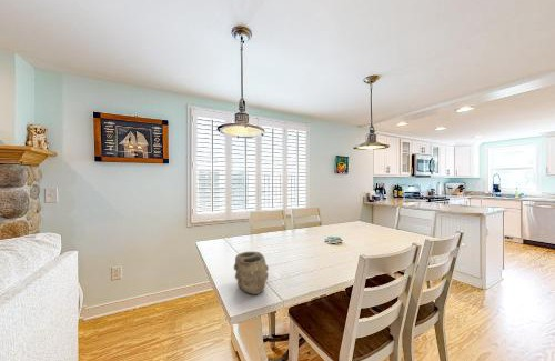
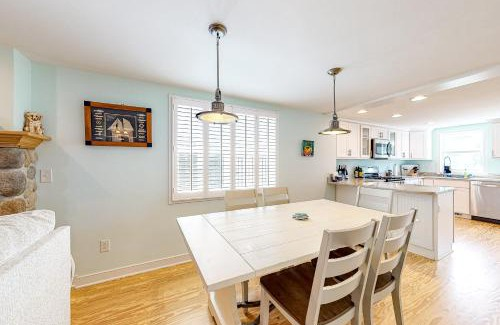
- bowl [233,251,270,295]
